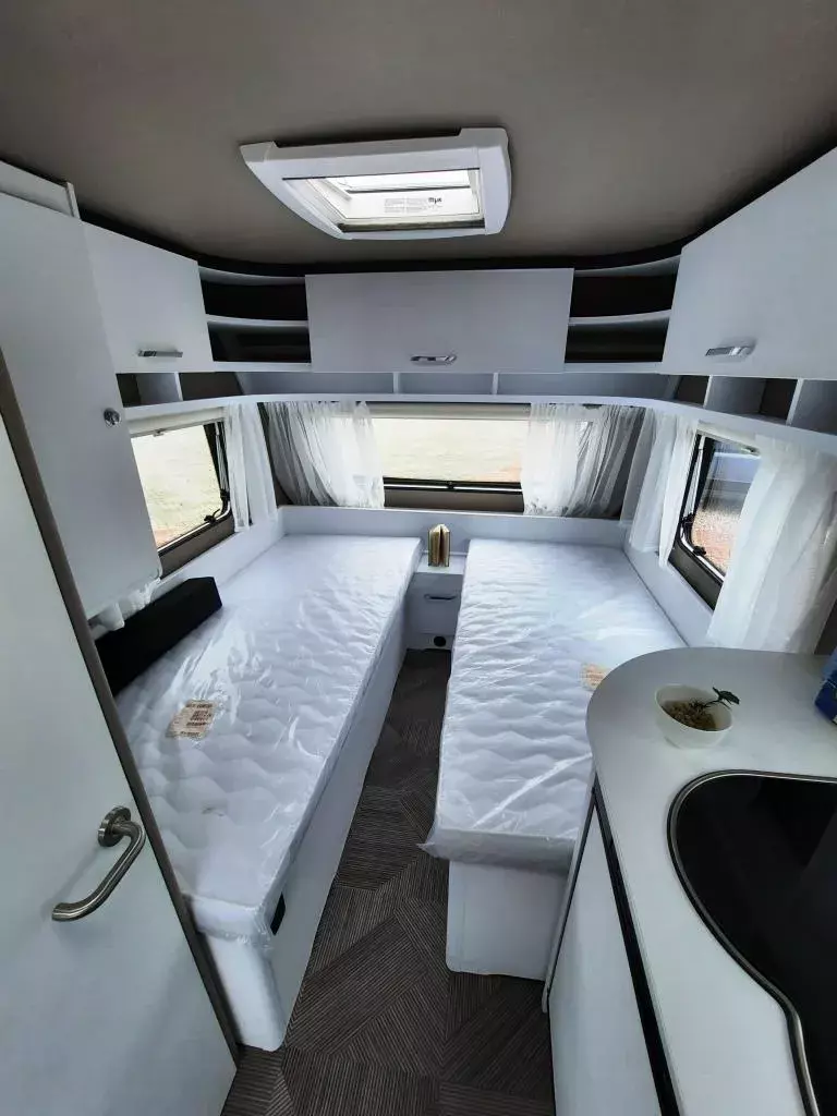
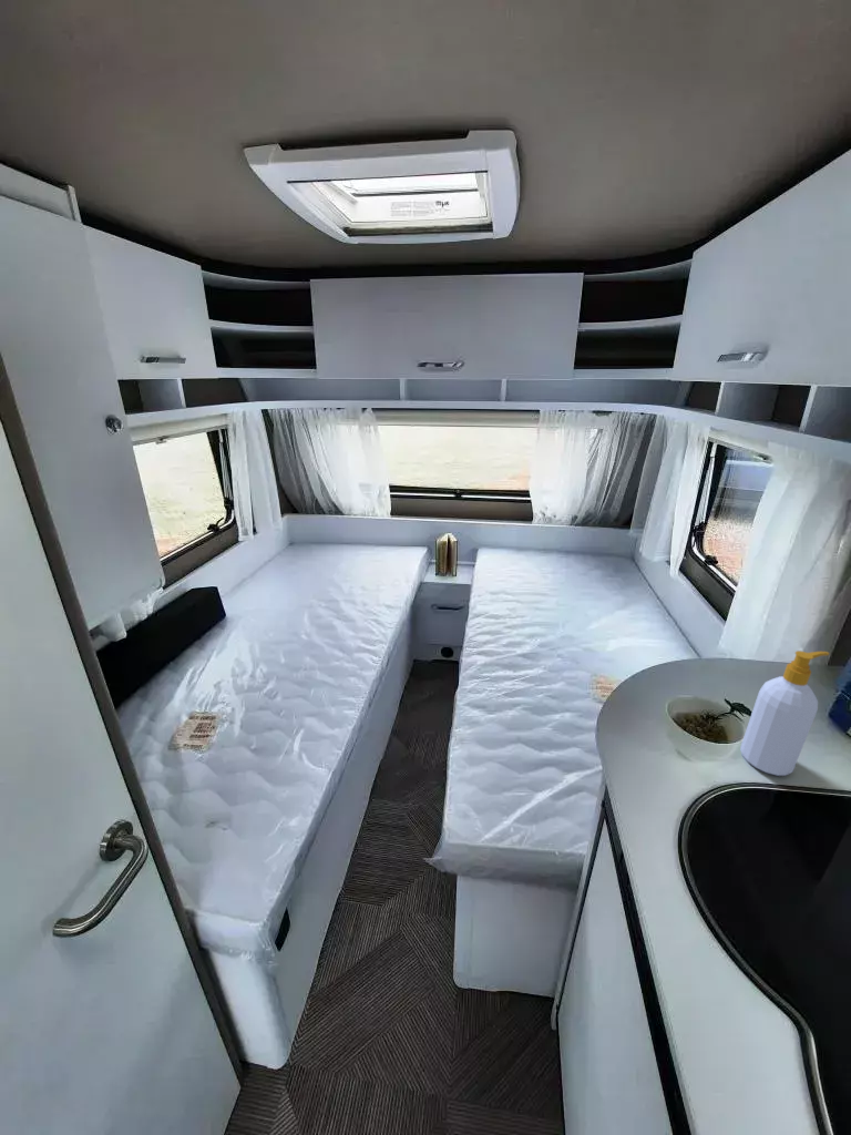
+ soap bottle [739,650,831,777]
